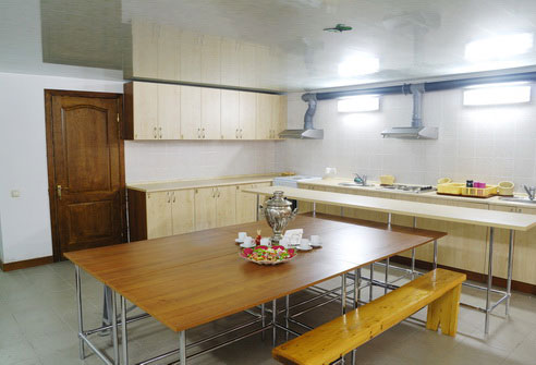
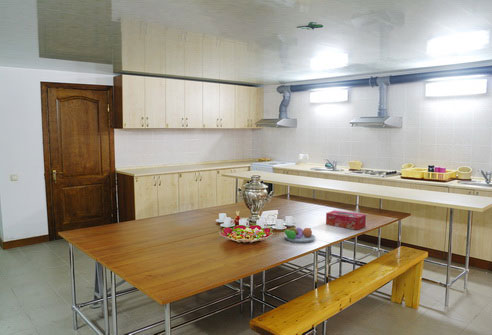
+ fruit bowl [280,226,316,244]
+ tissue box [325,209,367,231]
